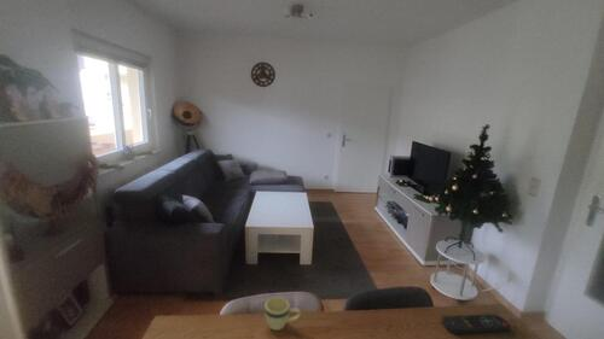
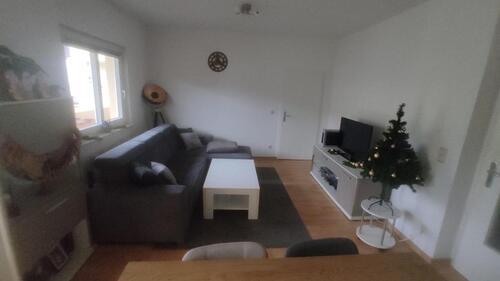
- remote control [441,314,511,335]
- mug [263,296,302,332]
